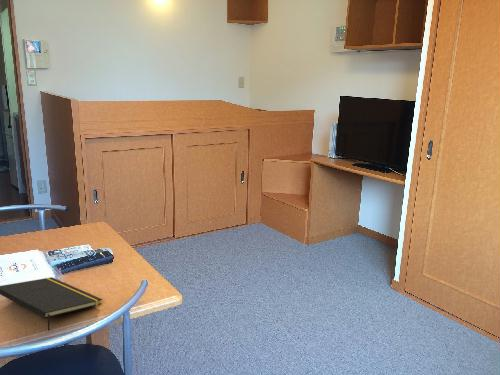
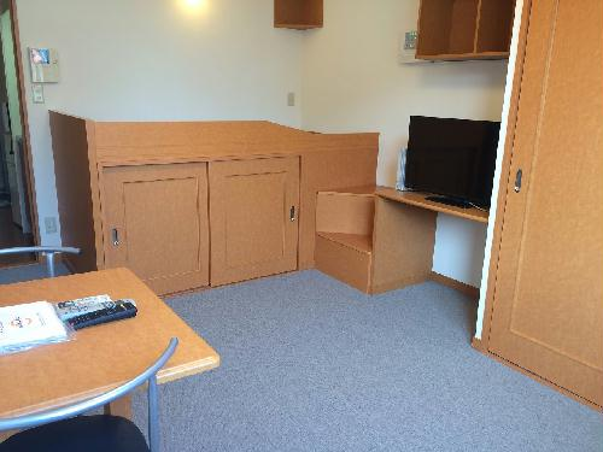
- notepad [0,276,103,332]
